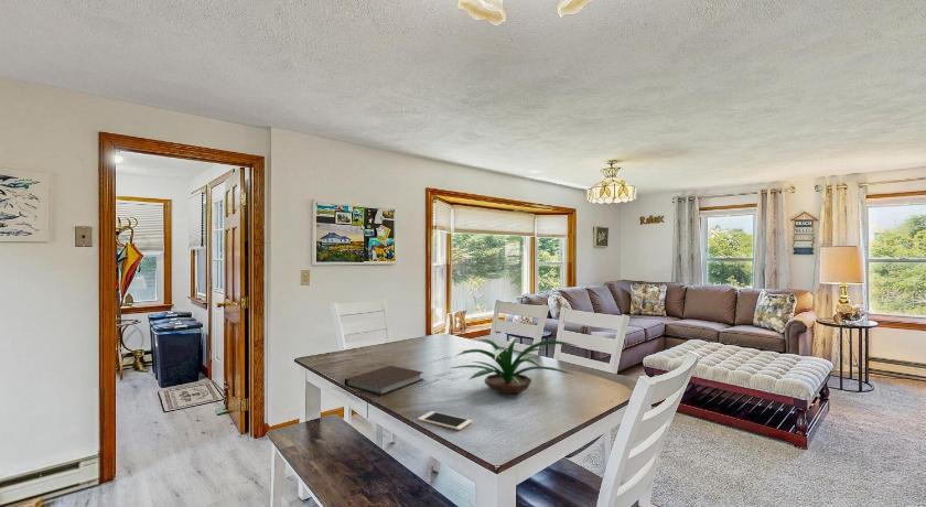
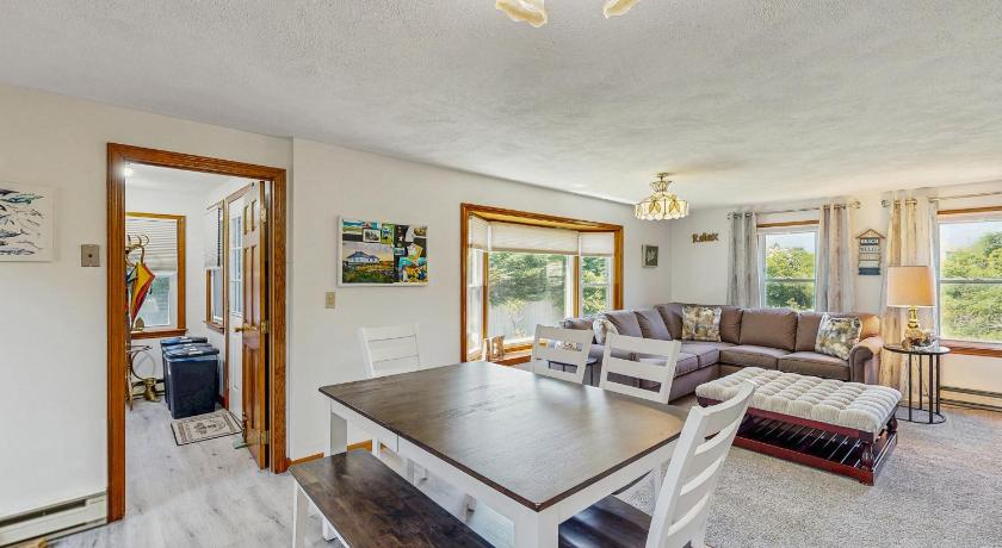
- plant [451,336,578,395]
- cell phone [417,410,473,431]
- notebook [344,365,424,396]
